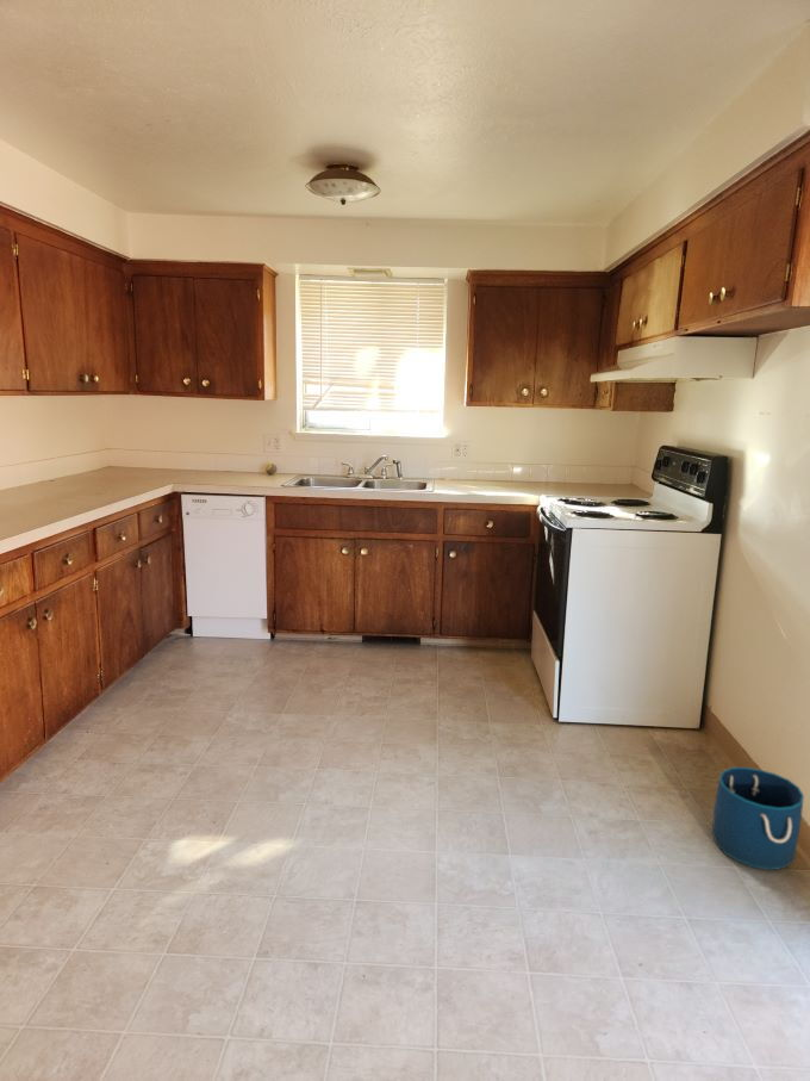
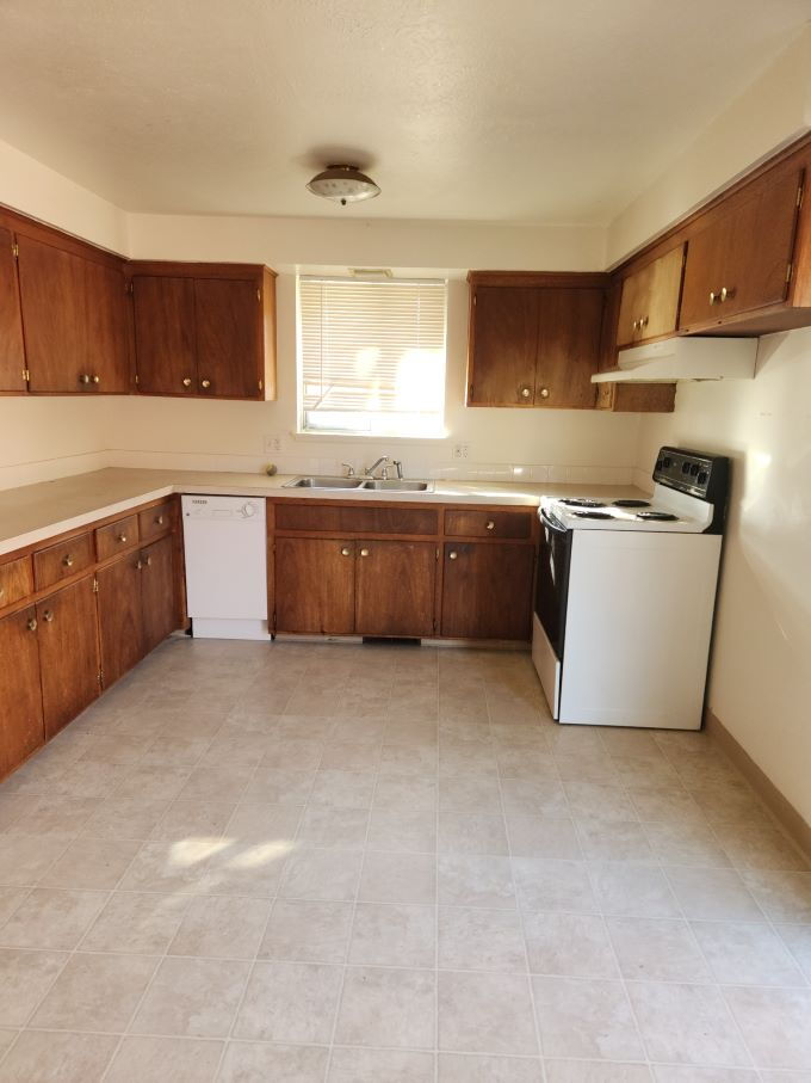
- bucket [711,766,805,871]
